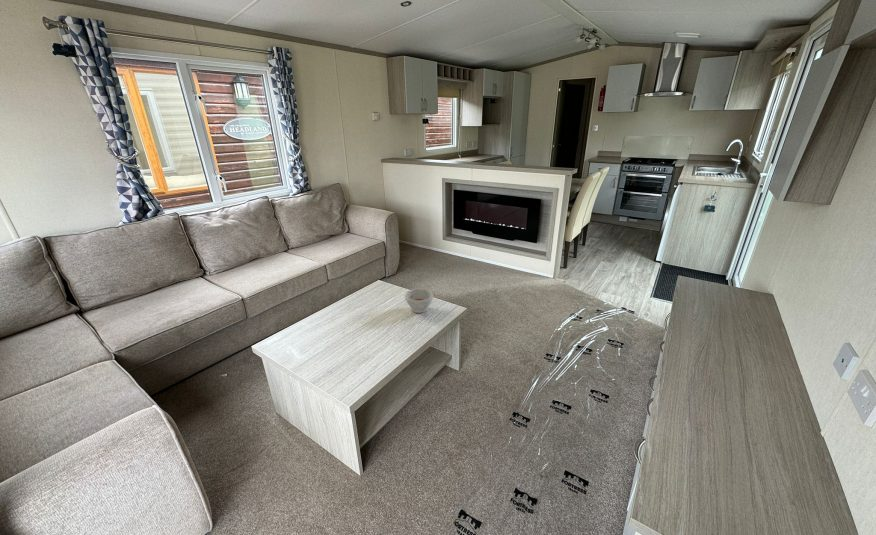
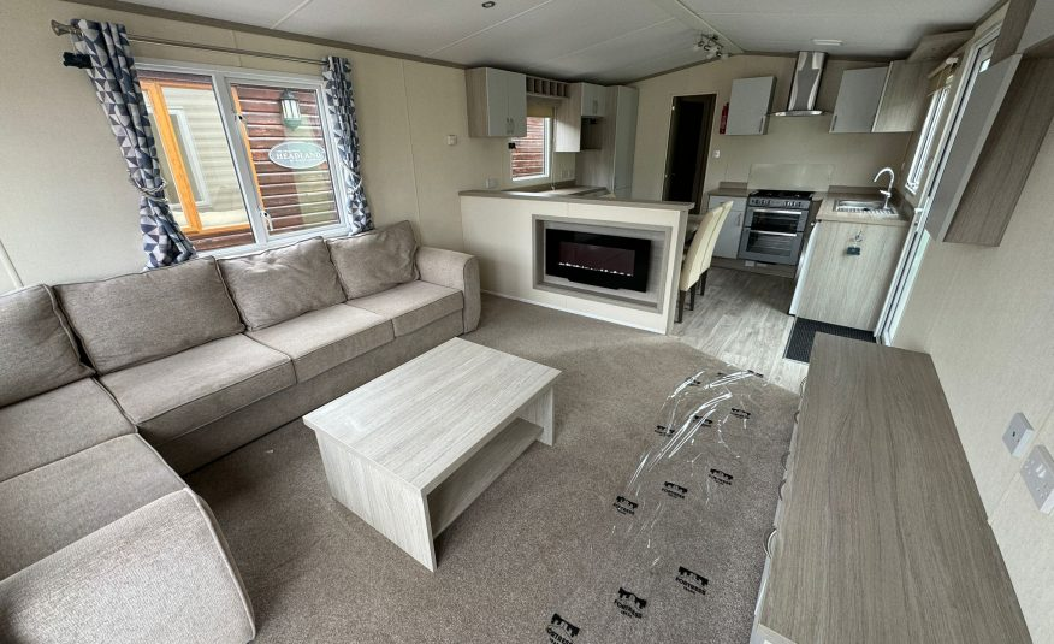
- bowl [404,288,434,314]
